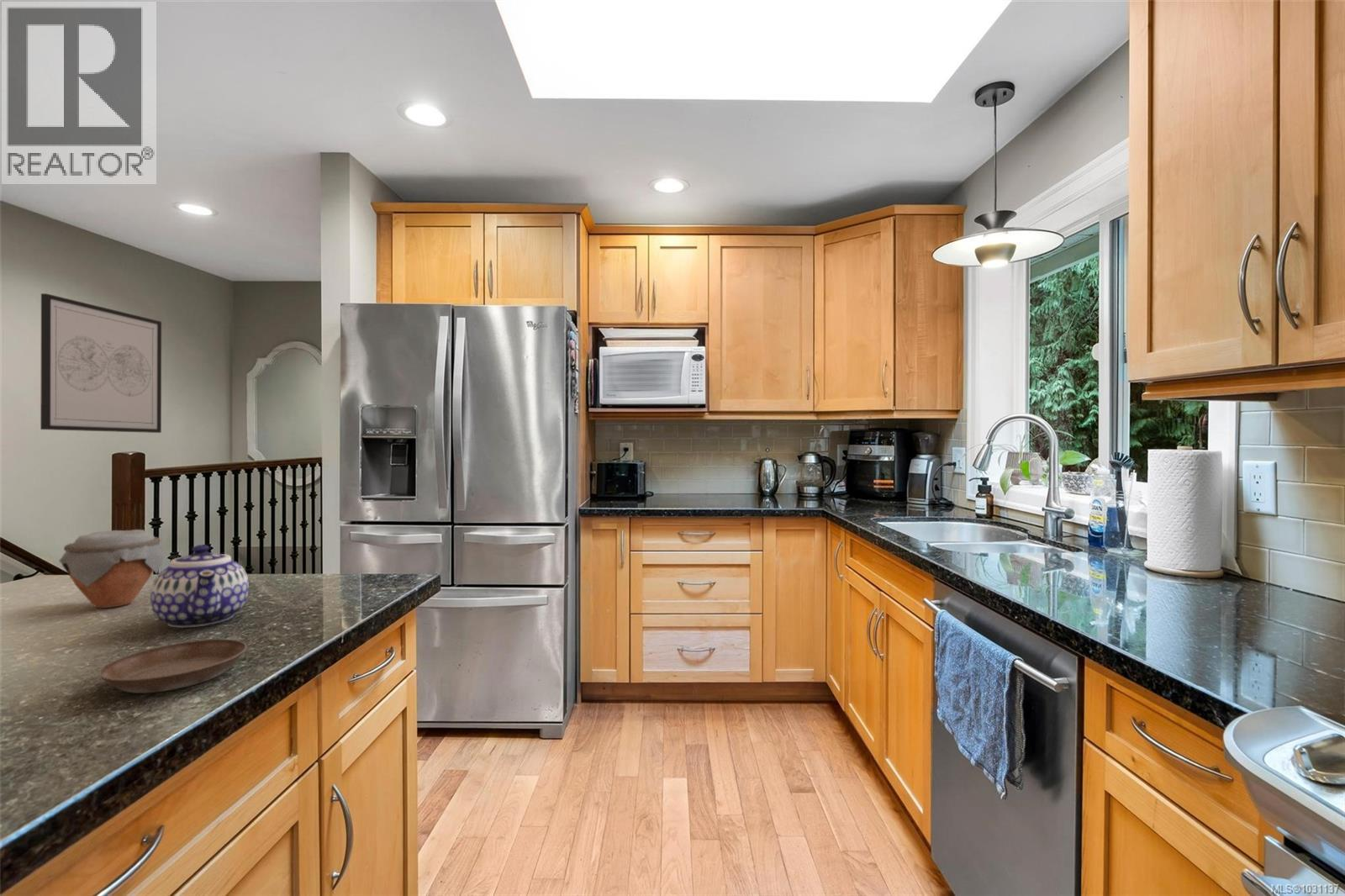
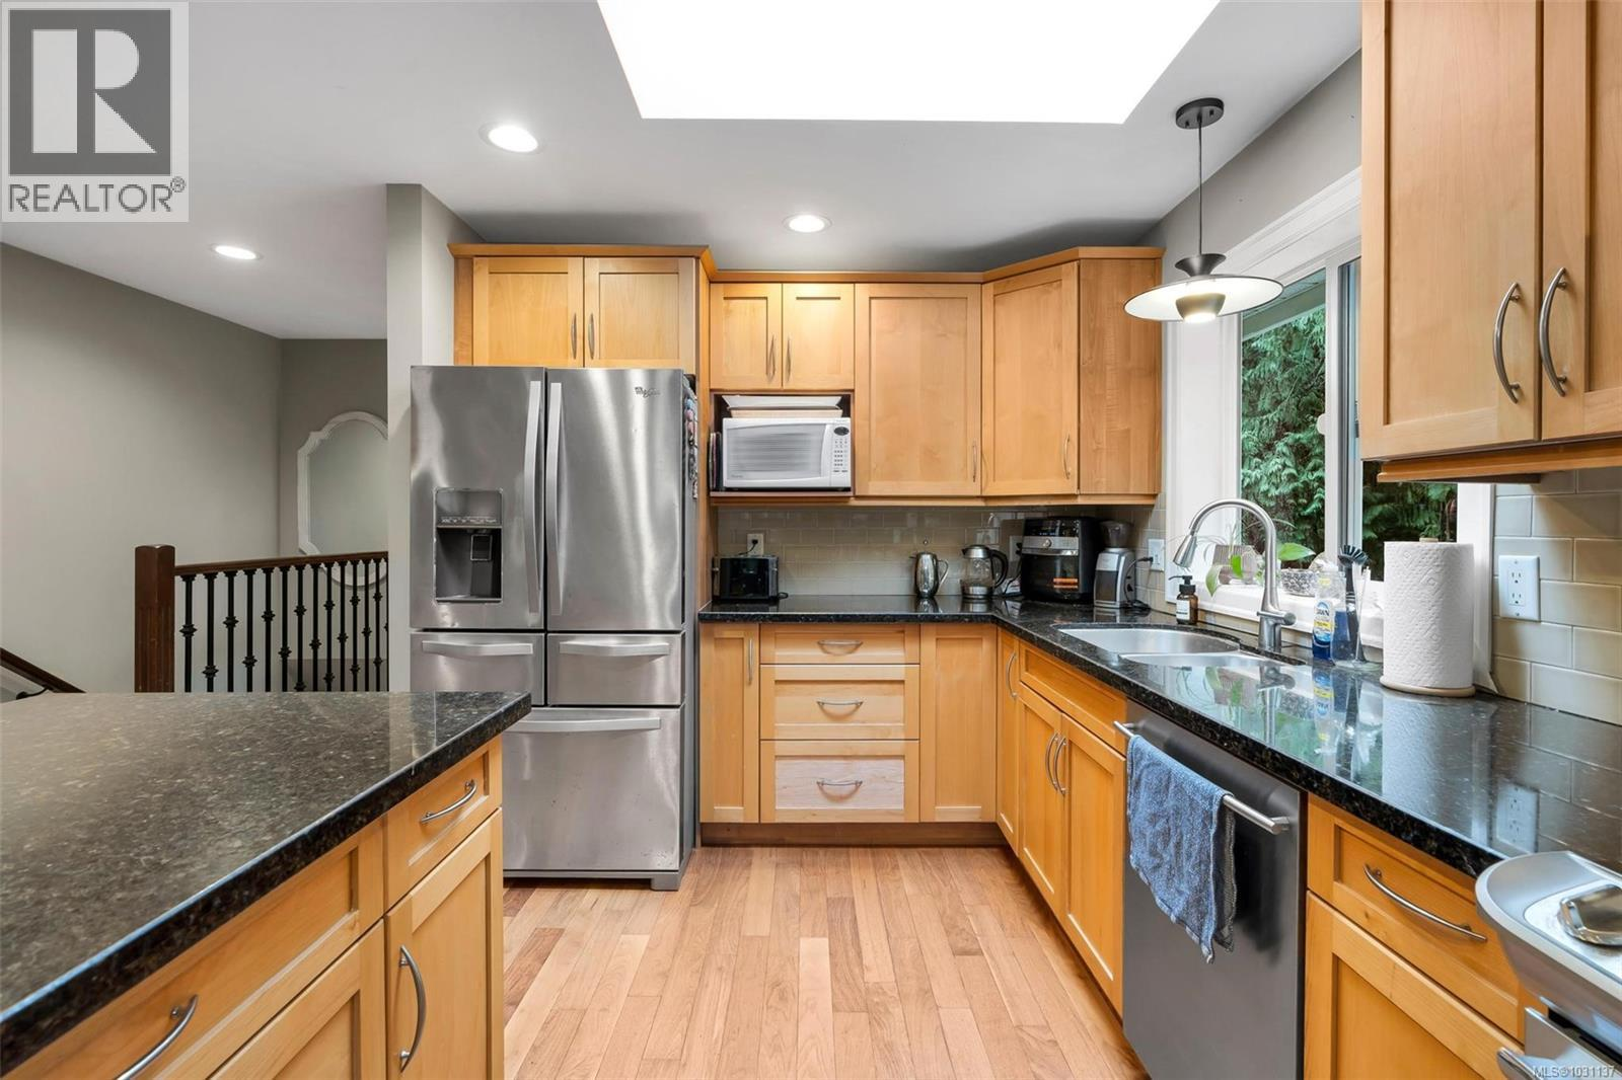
- jar [58,529,166,609]
- teapot [150,544,250,629]
- saucer [98,639,248,694]
- wall art [40,293,162,434]
